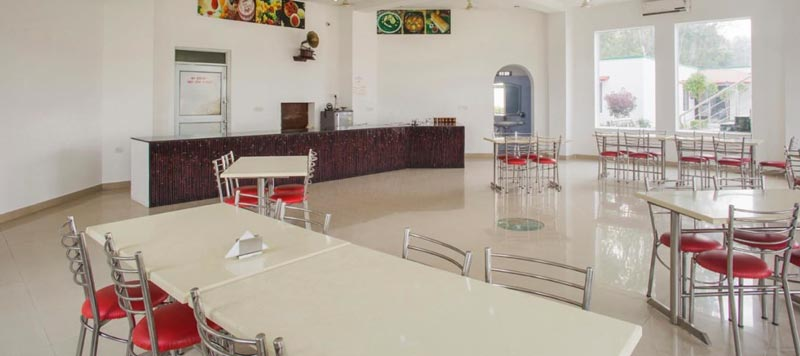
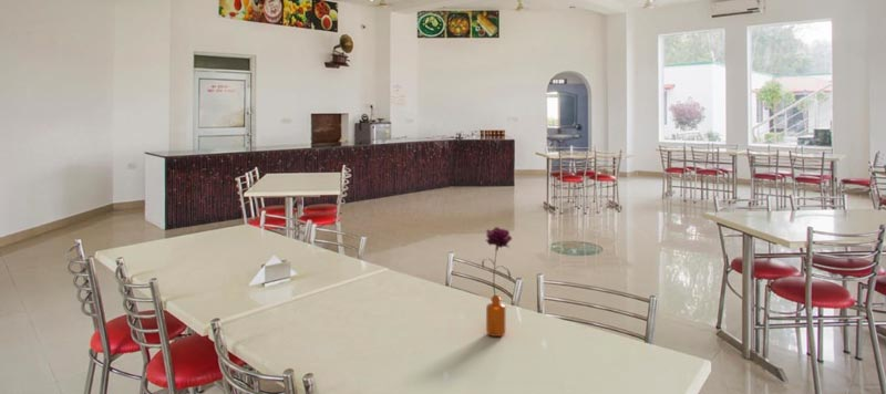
+ flower [481,226,513,338]
